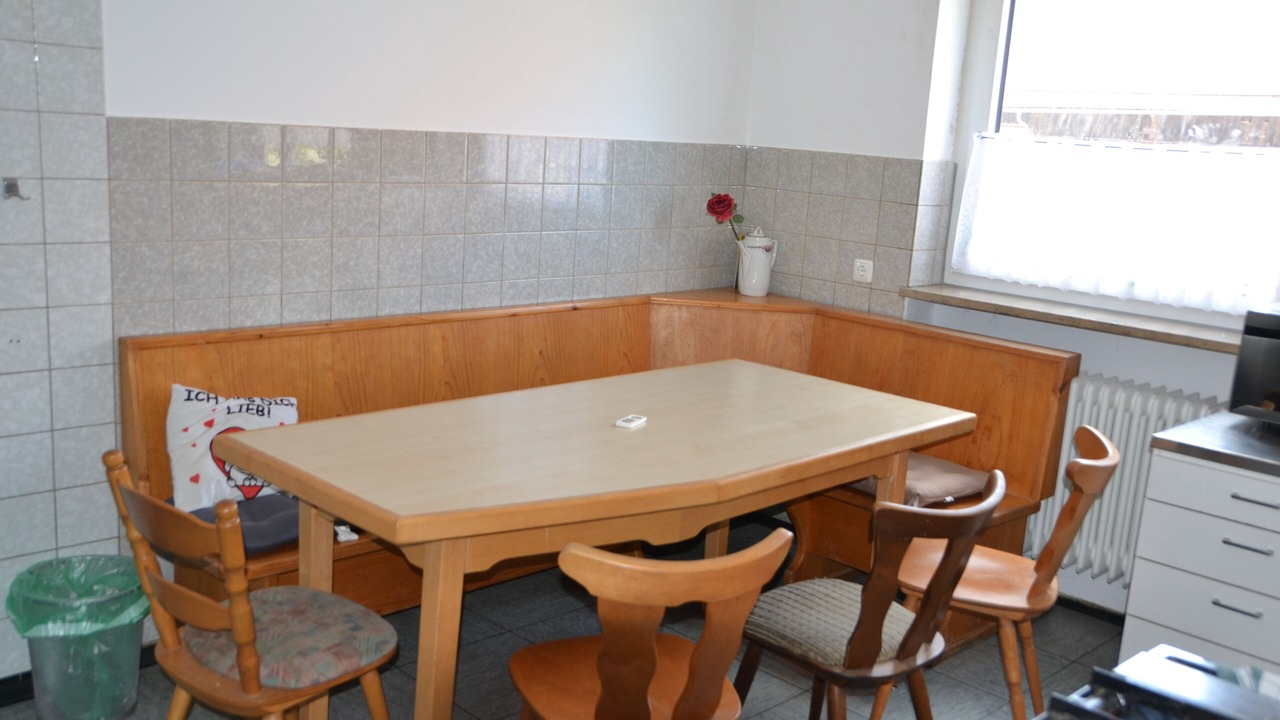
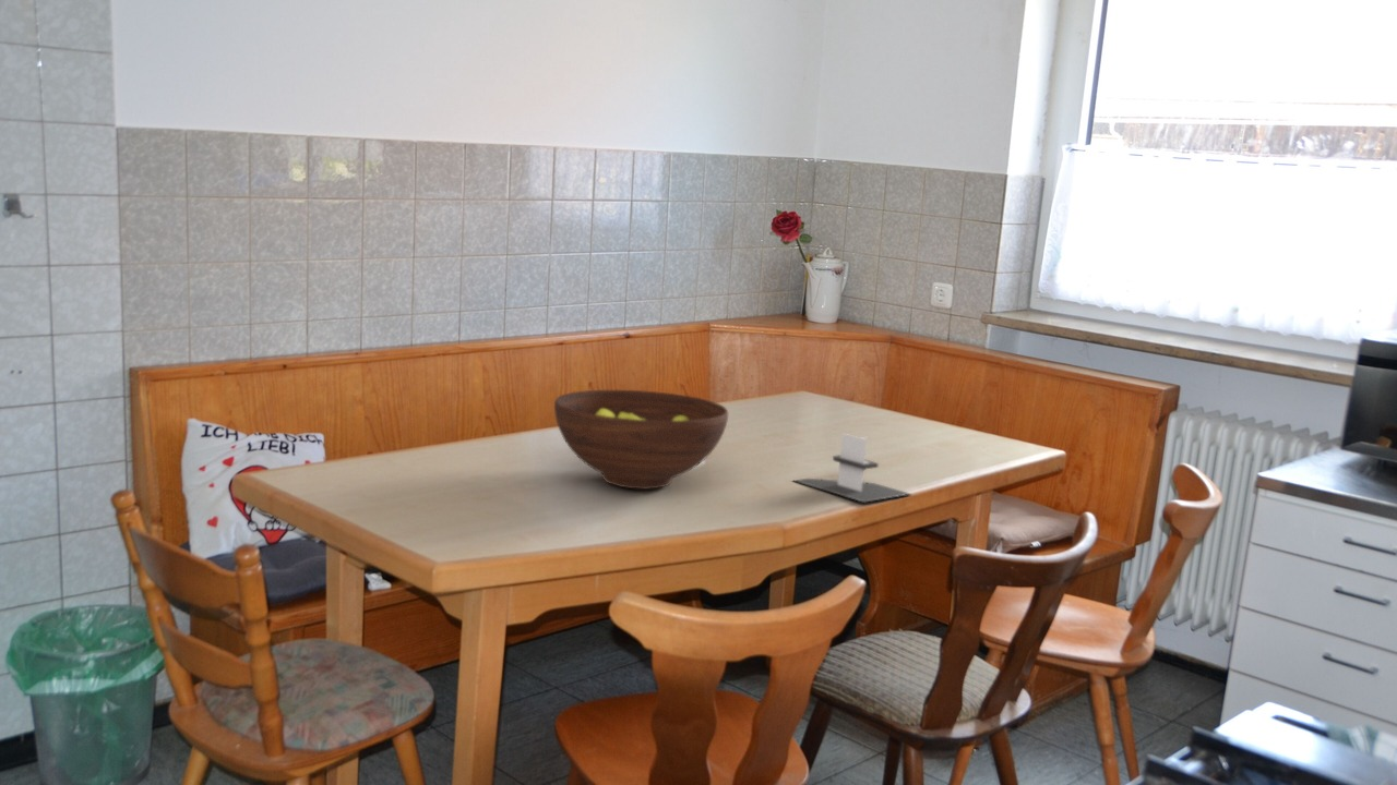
+ fruit bowl [553,389,729,491]
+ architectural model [793,433,911,504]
